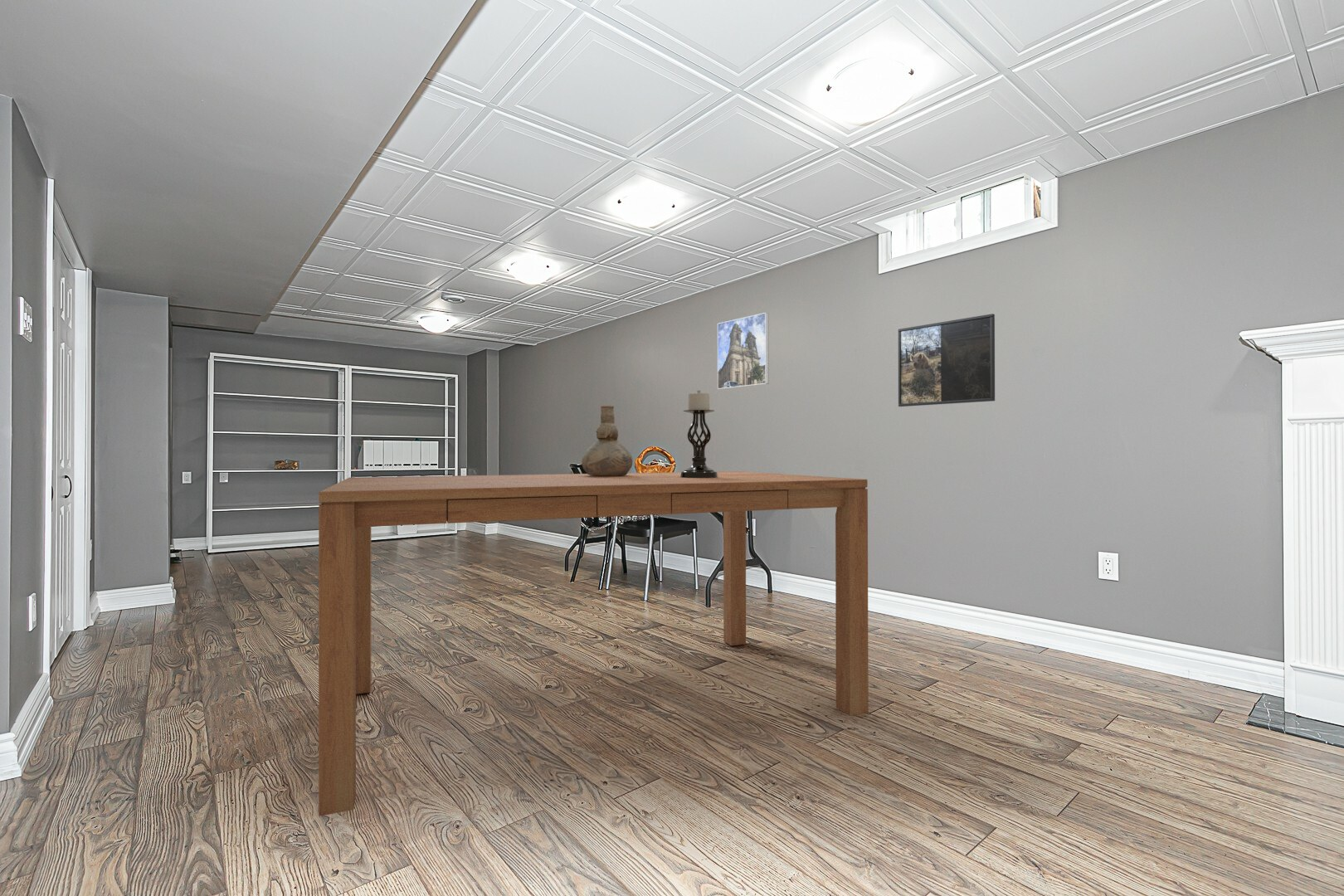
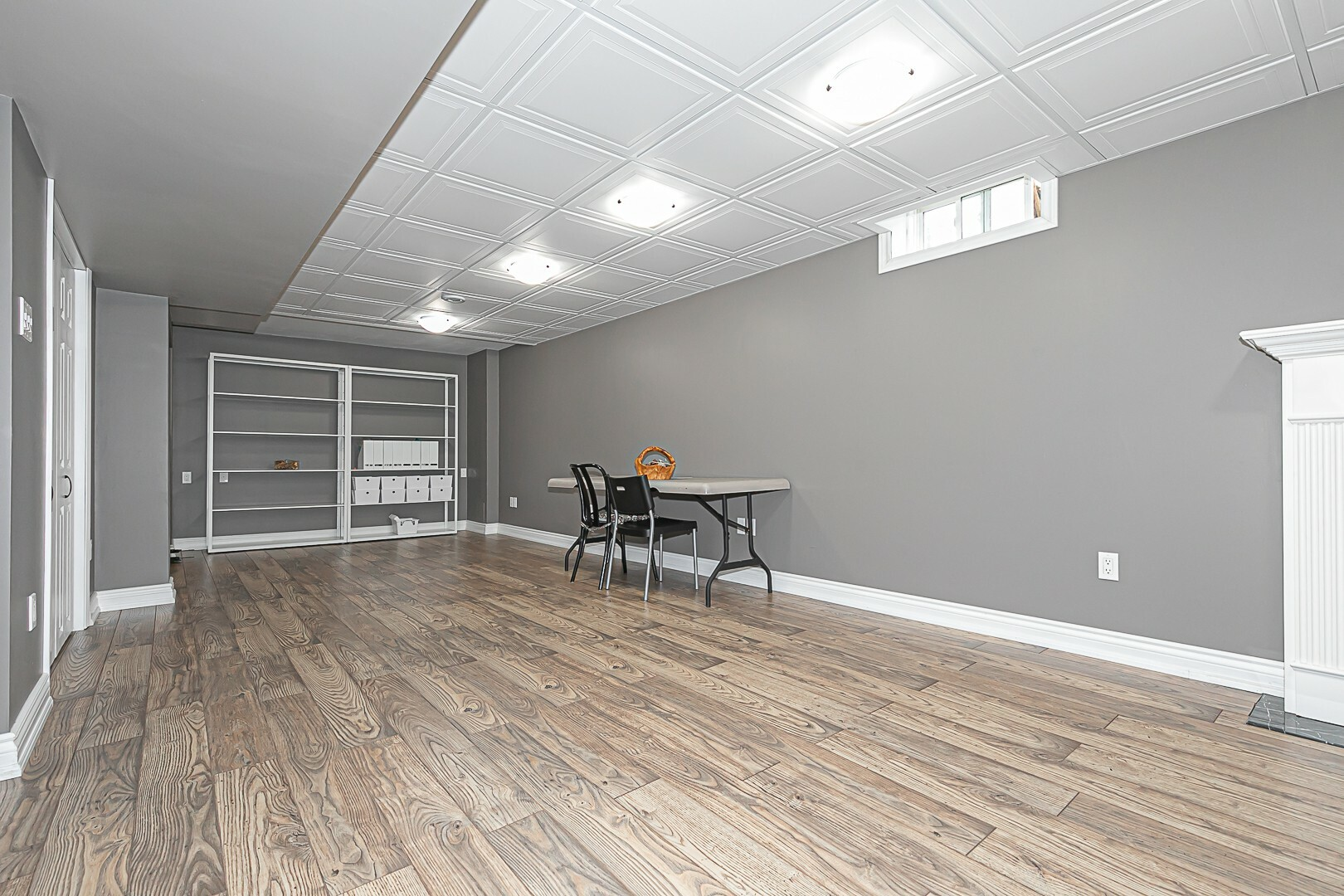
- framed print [898,313,996,407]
- vase [581,405,634,476]
- dining table [318,470,869,817]
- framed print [717,312,770,390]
- candle holder [680,390,718,478]
